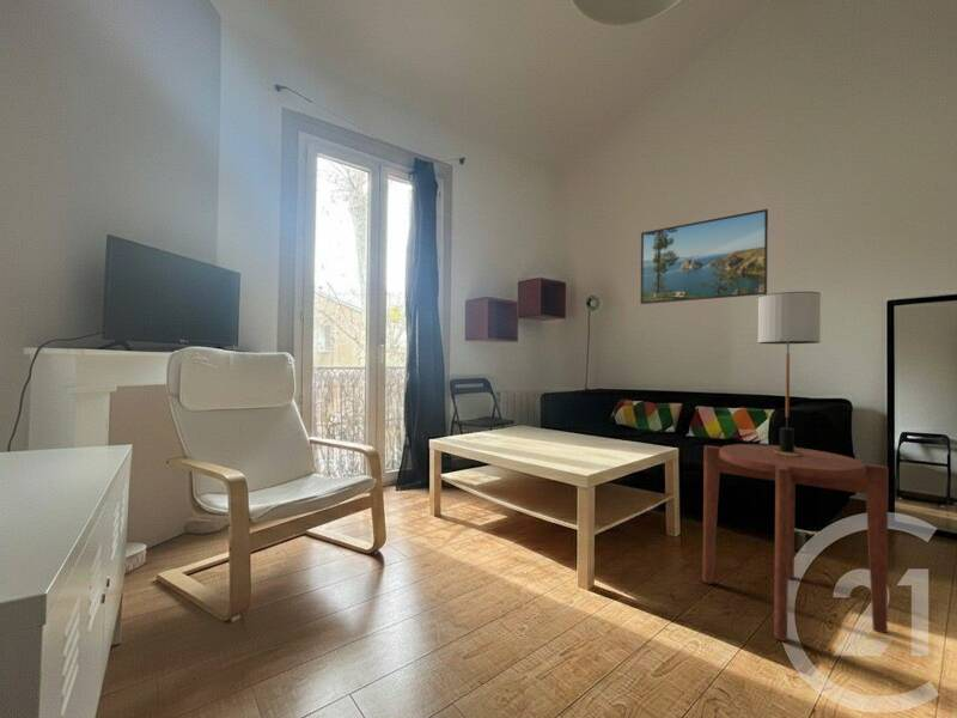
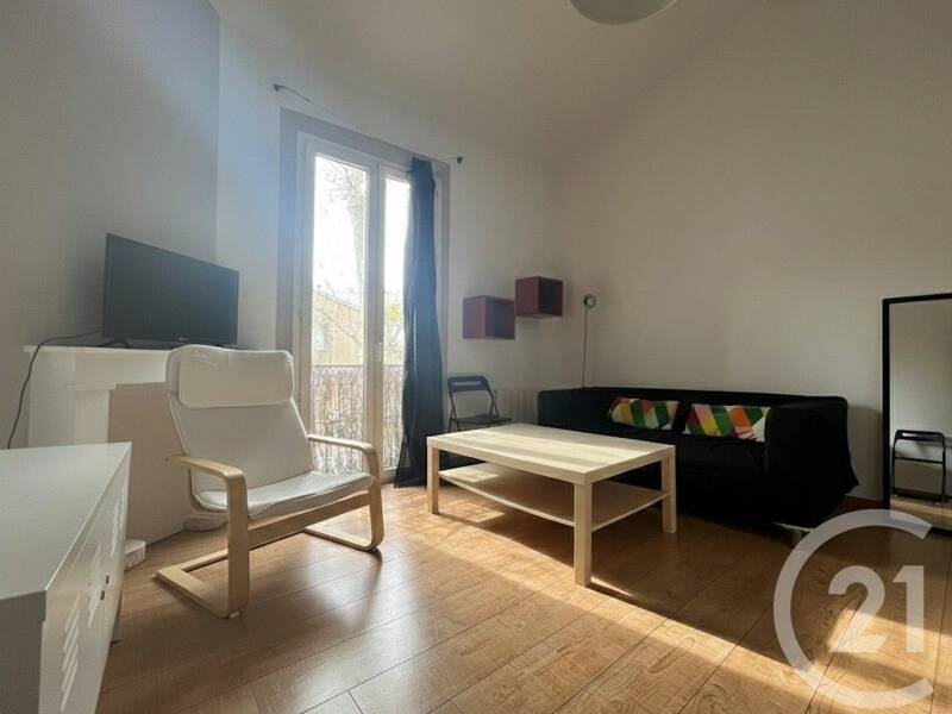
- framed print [639,208,769,305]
- table lamp [757,291,822,456]
- side table [701,443,890,643]
